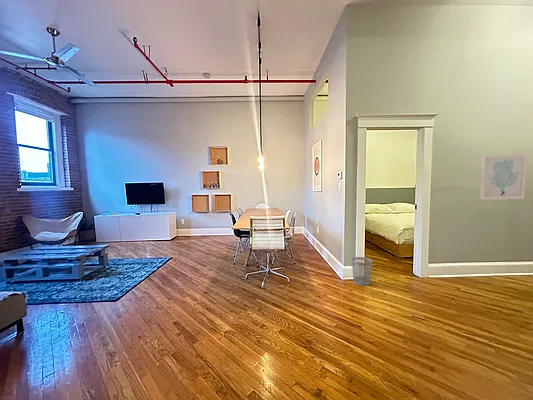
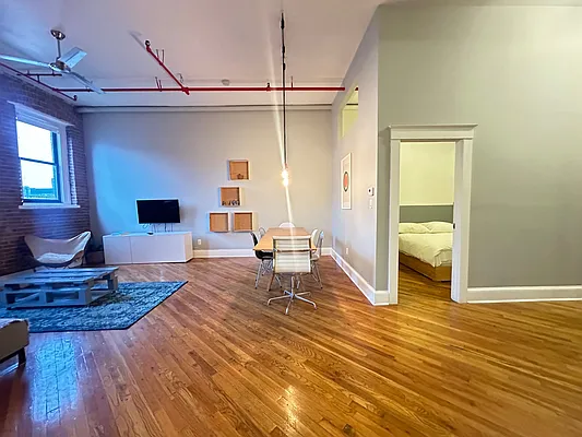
- wall art [480,154,528,201]
- wastebasket [351,256,373,287]
